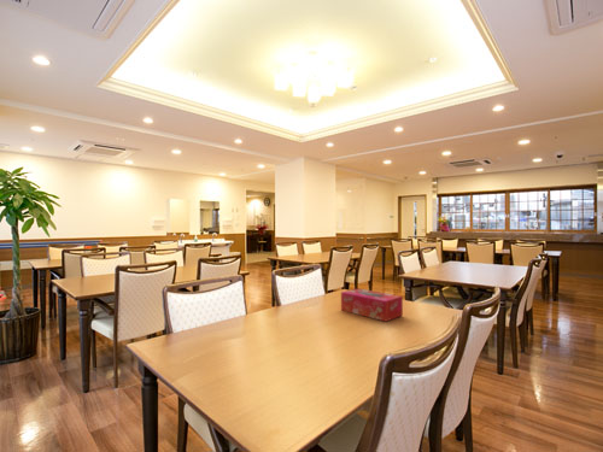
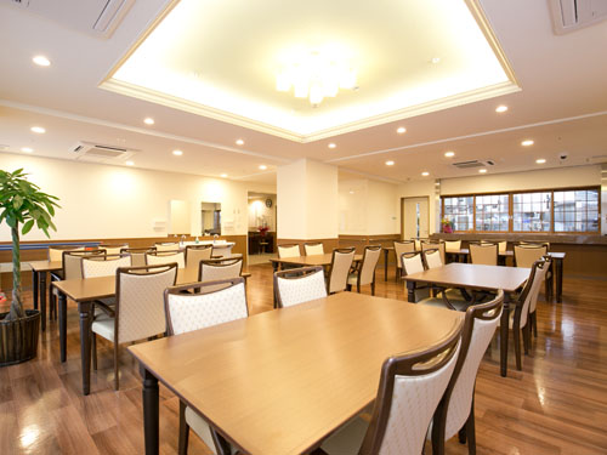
- tissue box [340,287,404,323]
